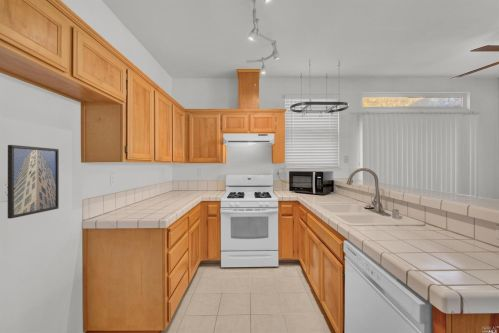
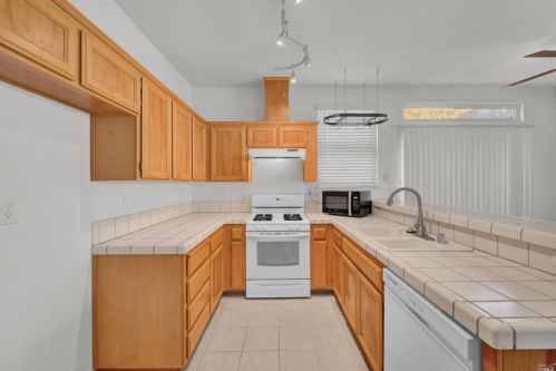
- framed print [7,144,60,219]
